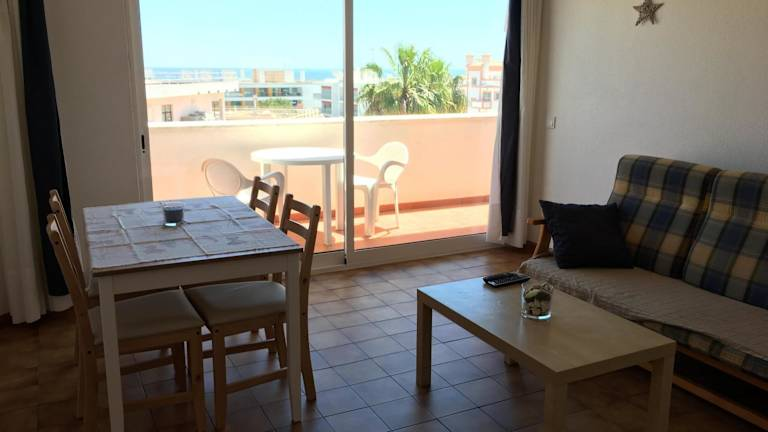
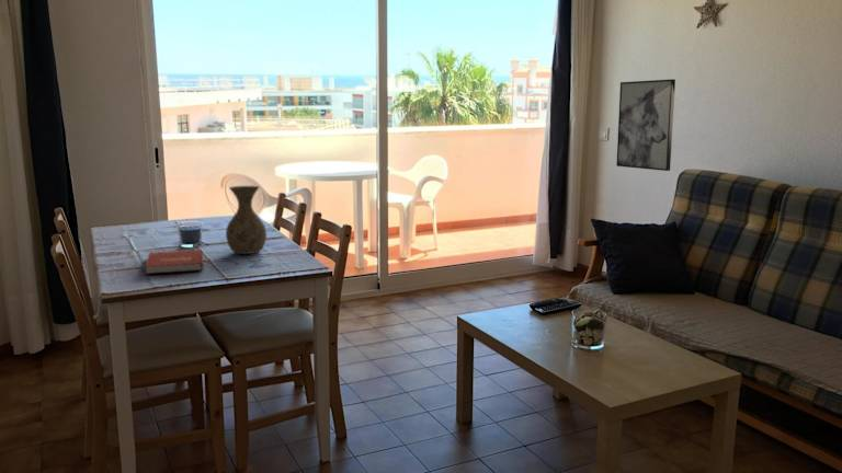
+ vase [225,185,268,255]
+ book [144,249,204,275]
+ wall art [615,78,676,172]
